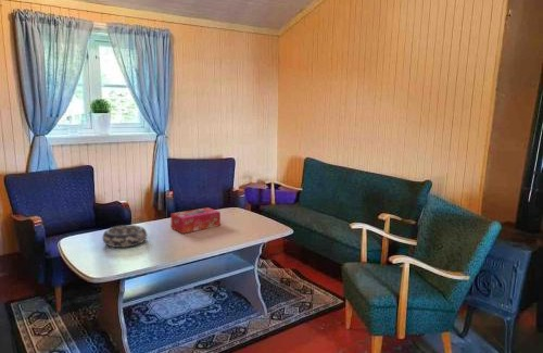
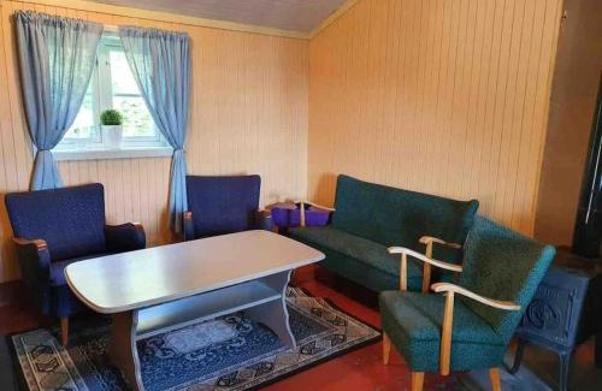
- tissue box [169,206,222,235]
- decorative bowl [101,224,148,249]
